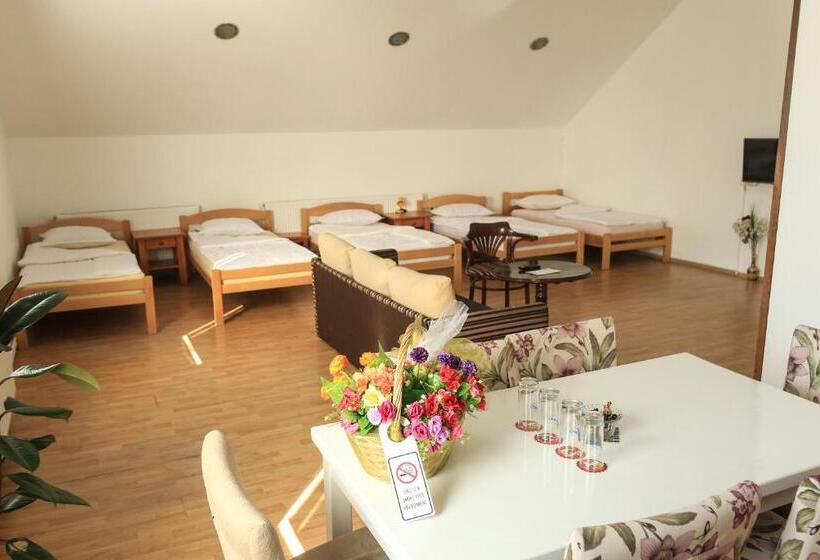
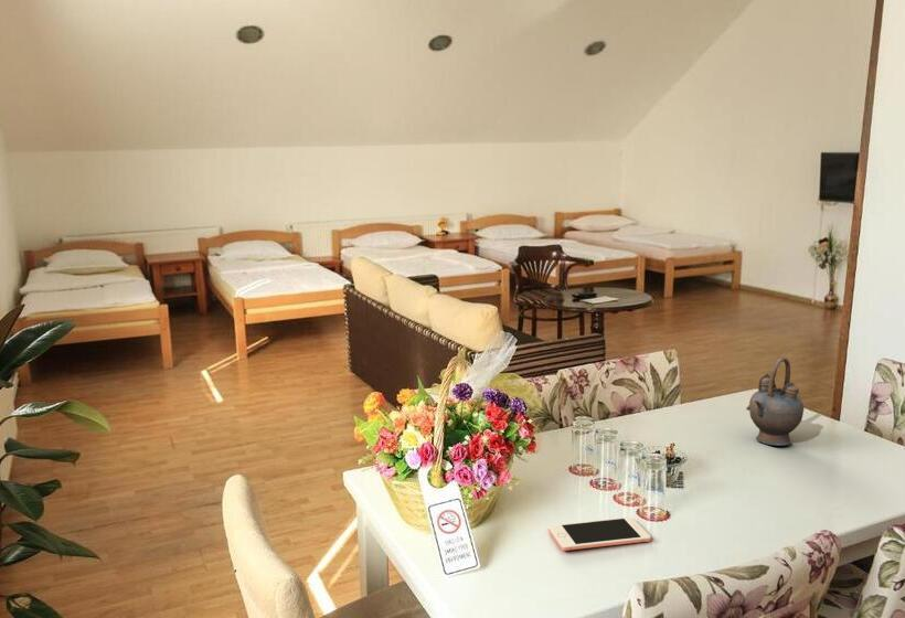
+ teapot [745,356,805,447]
+ cell phone [547,516,652,552]
